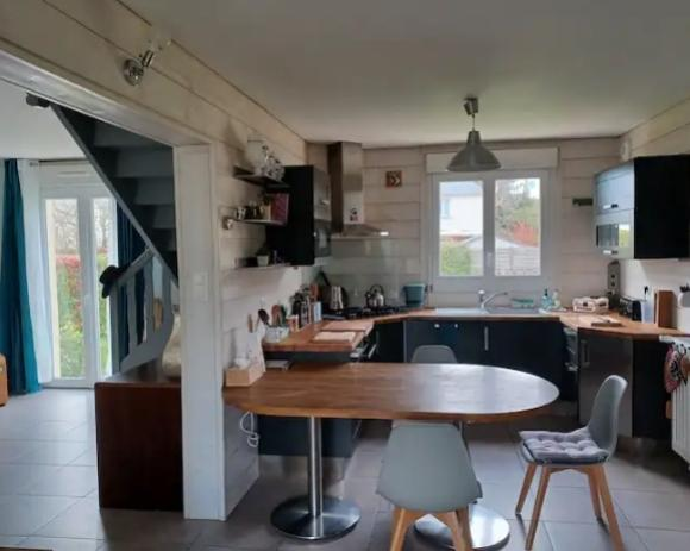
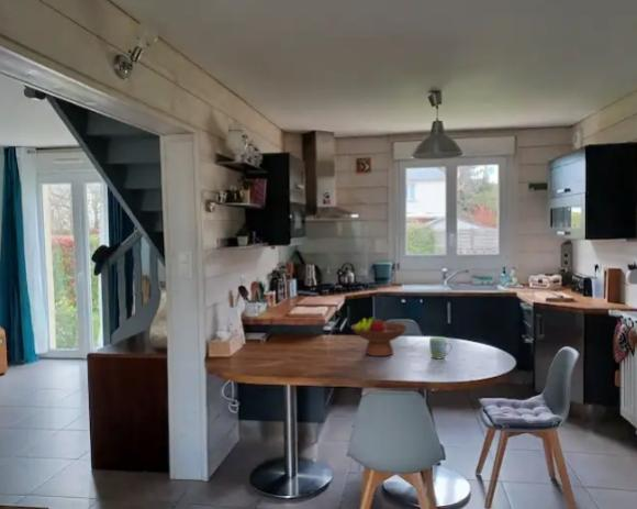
+ mug [428,336,454,359]
+ fruit bowl [350,316,409,357]
